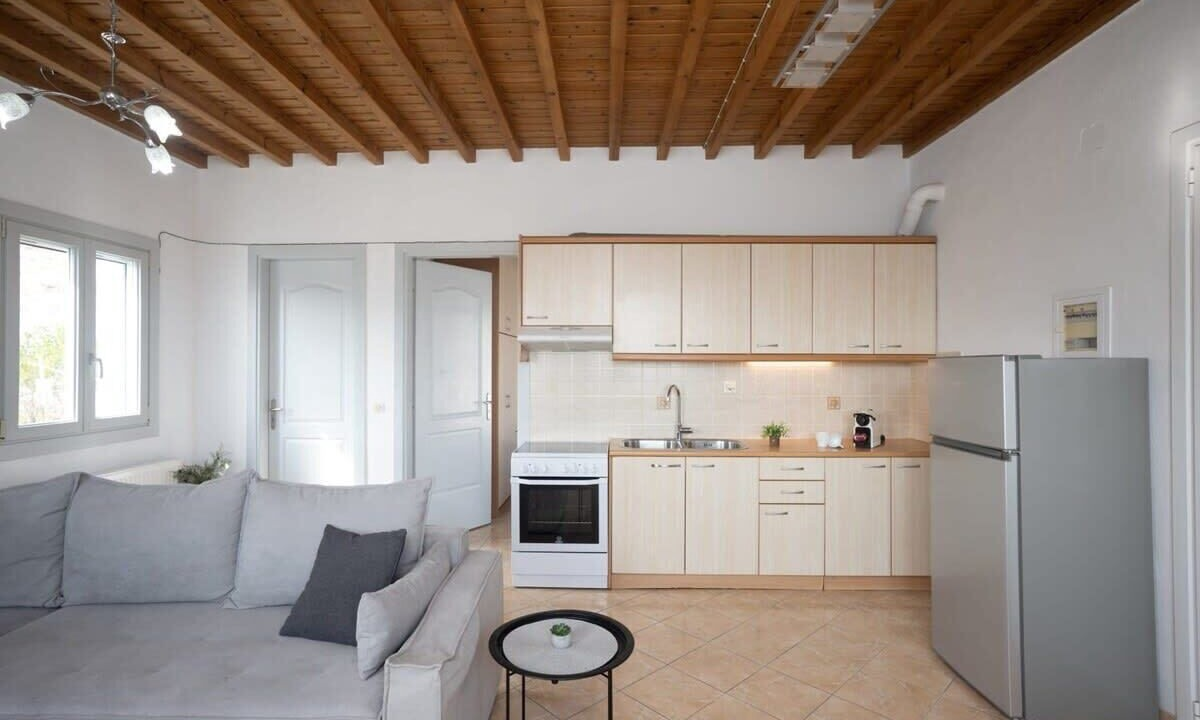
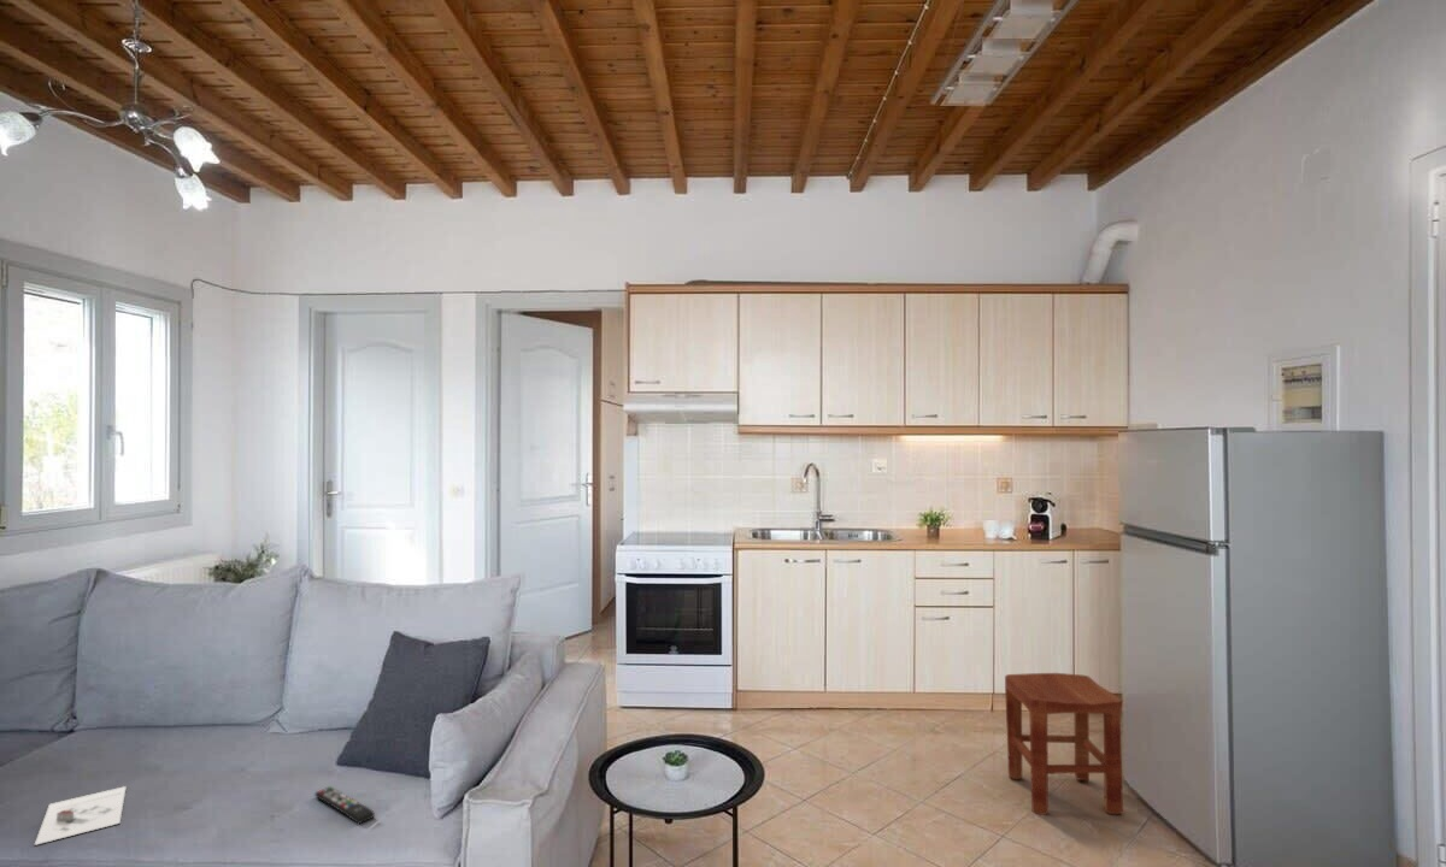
+ architectural model [34,785,128,847]
+ remote control [313,785,376,826]
+ stool [1004,672,1124,816]
